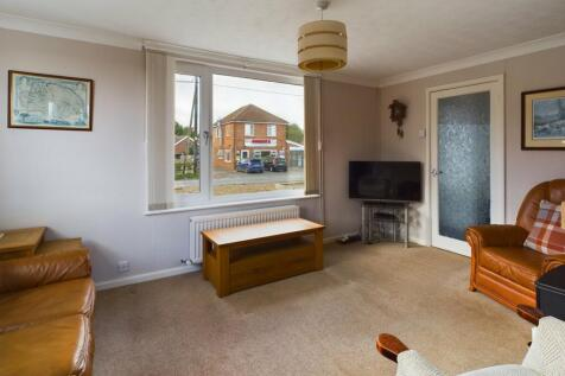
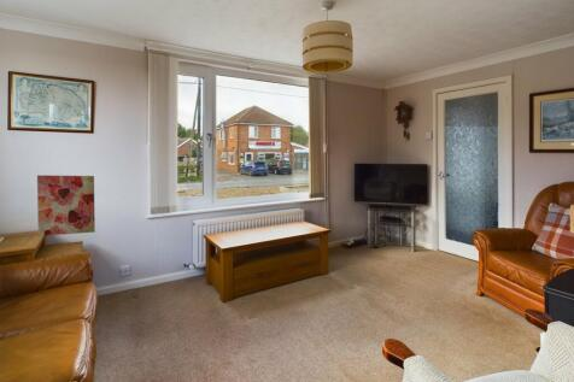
+ wall art [36,175,96,237]
